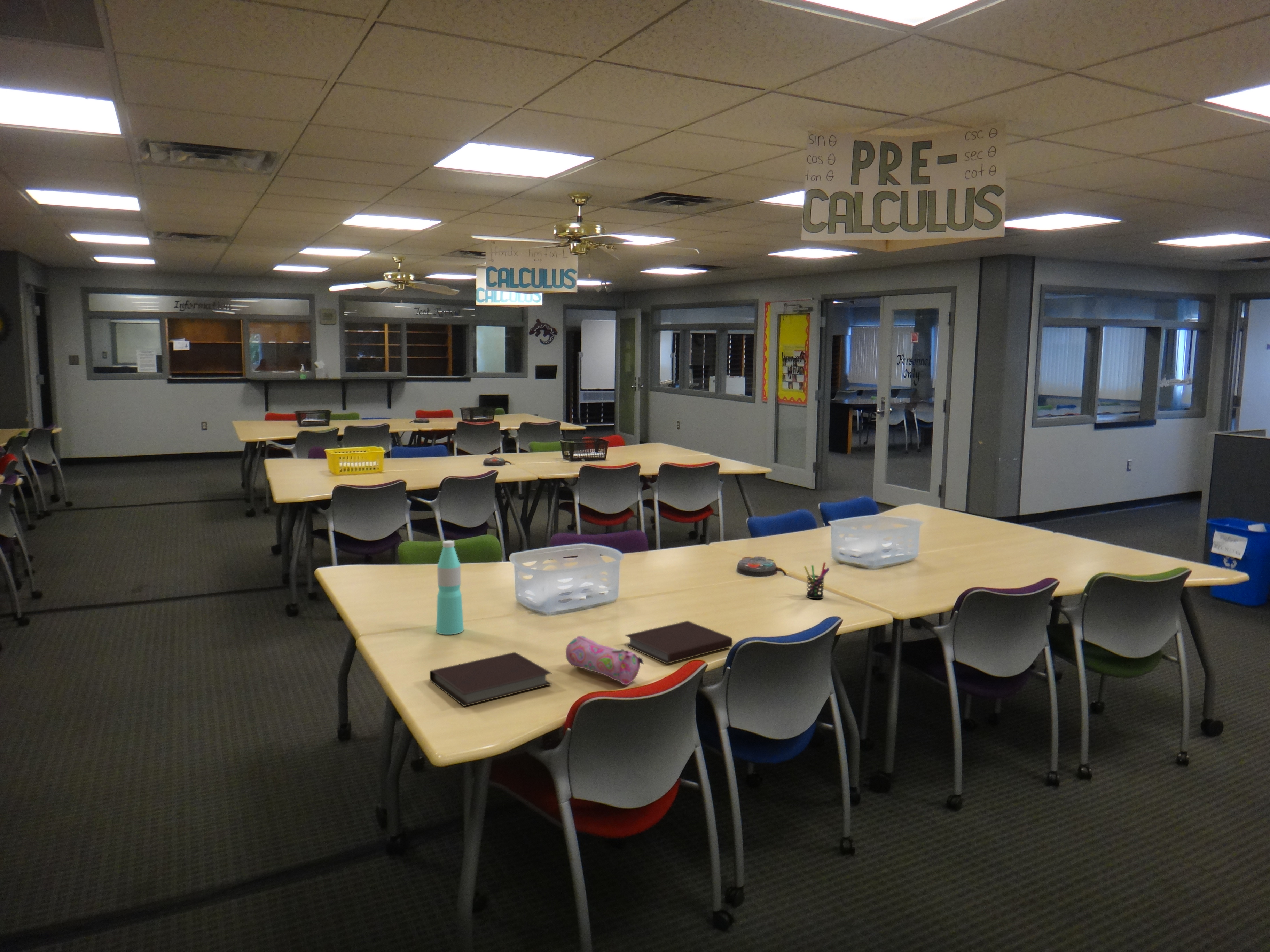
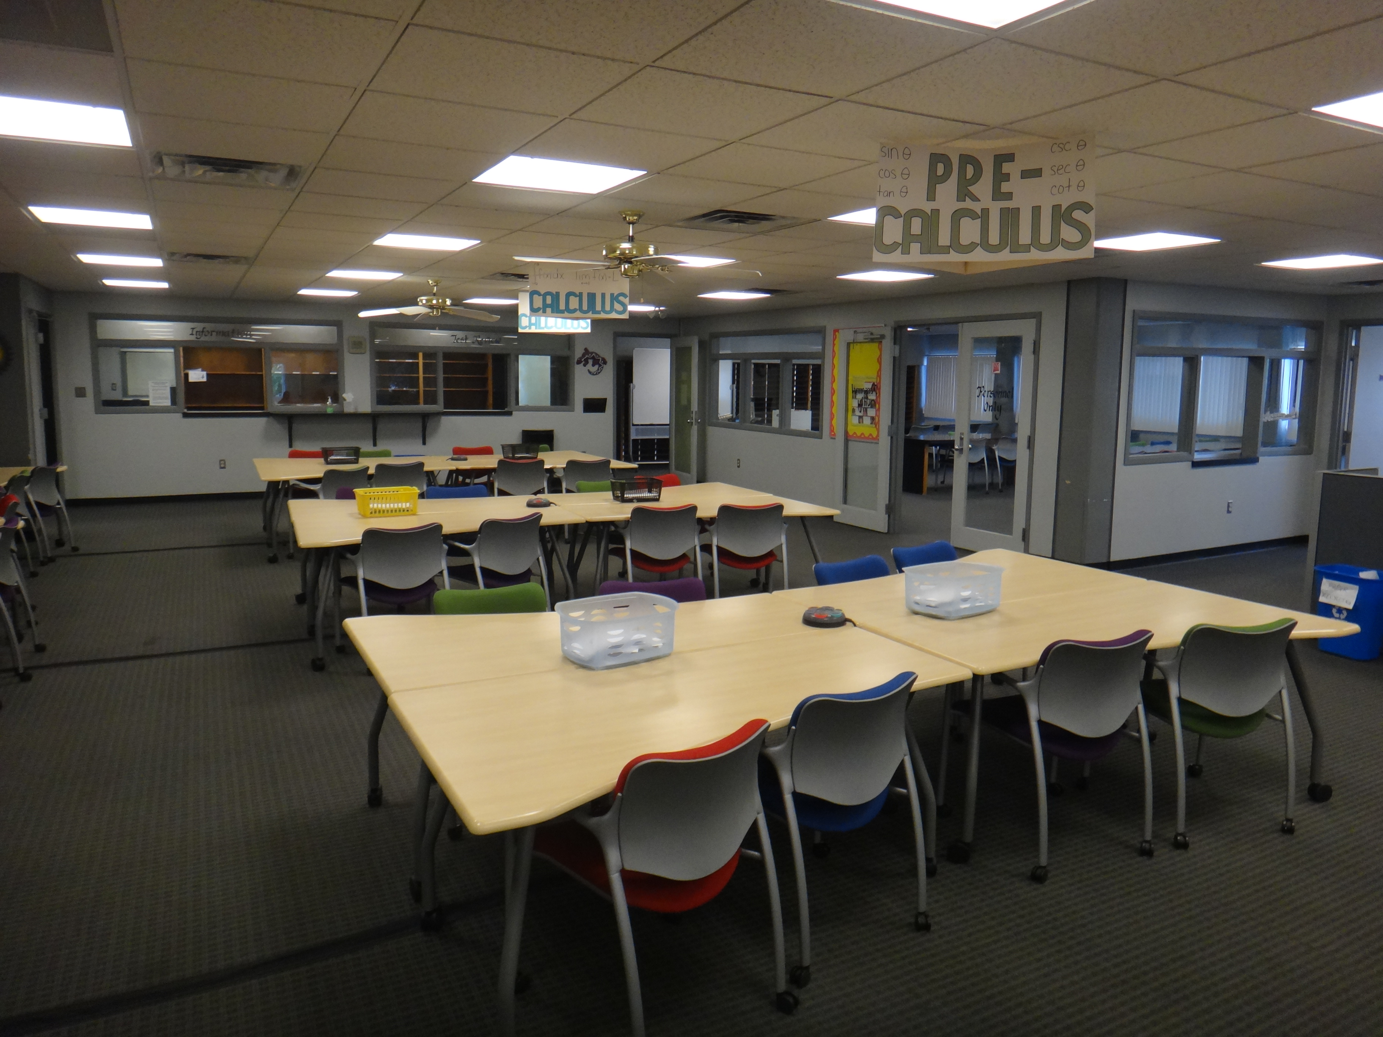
- pencil case [565,636,644,685]
- water bottle [436,540,464,635]
- pen holder [803,562,830,599]
- notebook [624,620,733,664]
- notebook [429,652,552,707]
